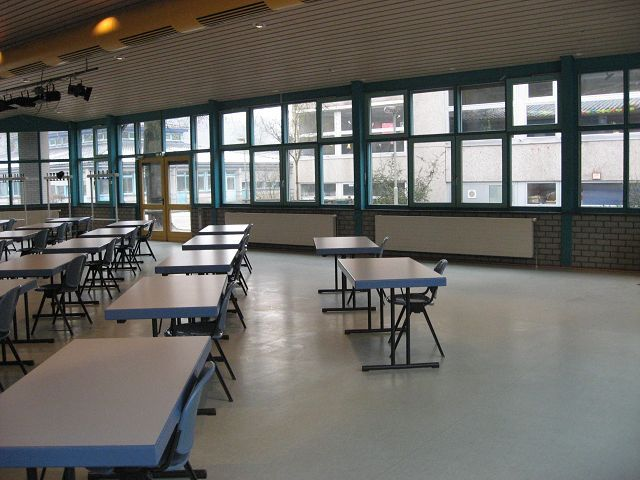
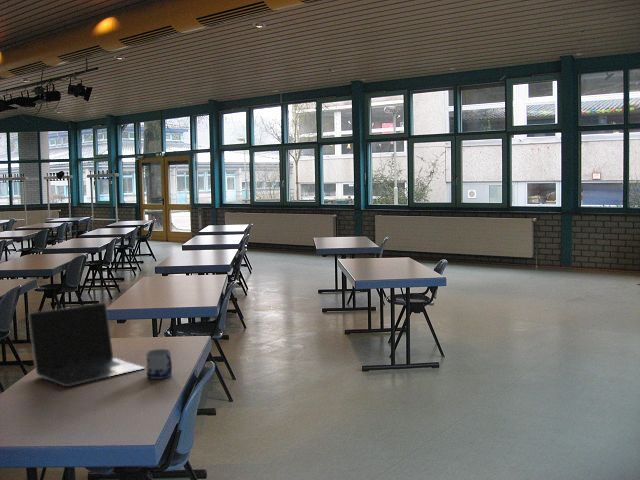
+ laptop [27,302,146,387]
+ mug [146,348,173,380]
